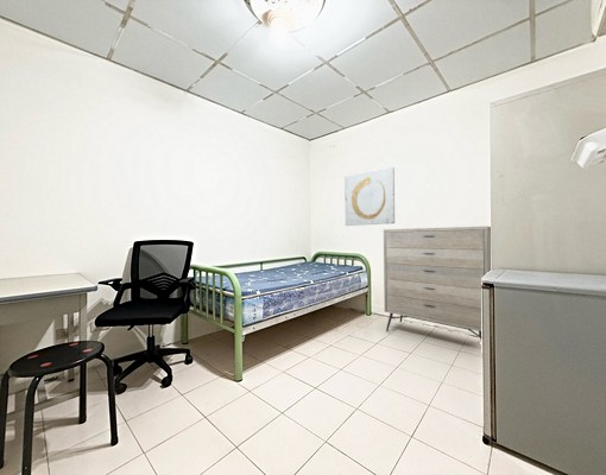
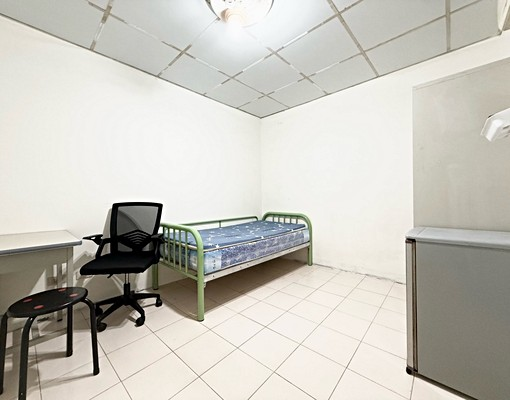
- wall art [343,166,396,227]
- dresser [383,226,492,341]
